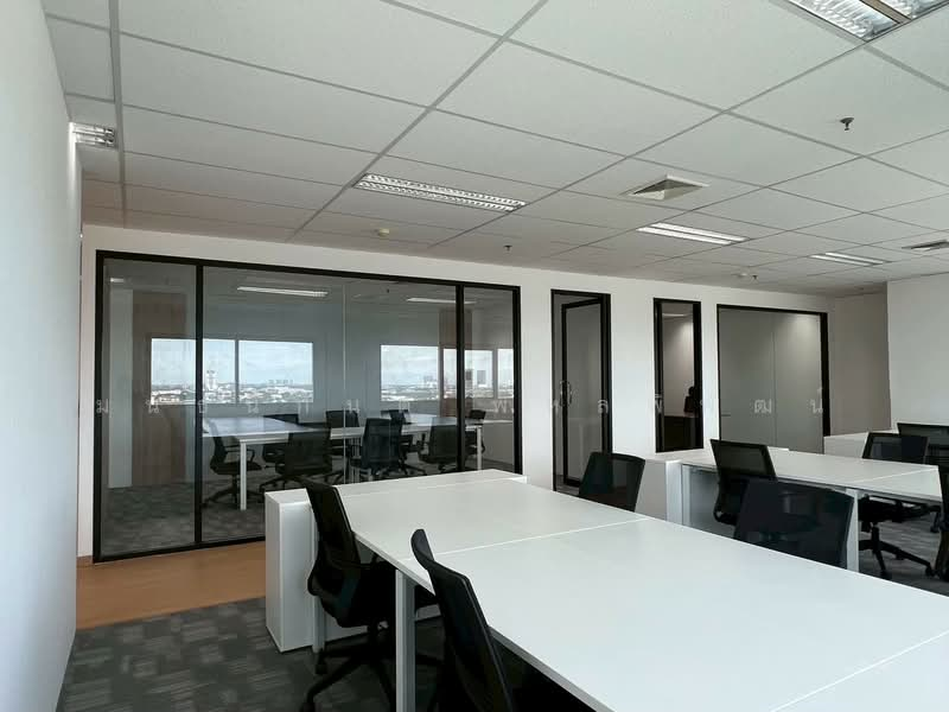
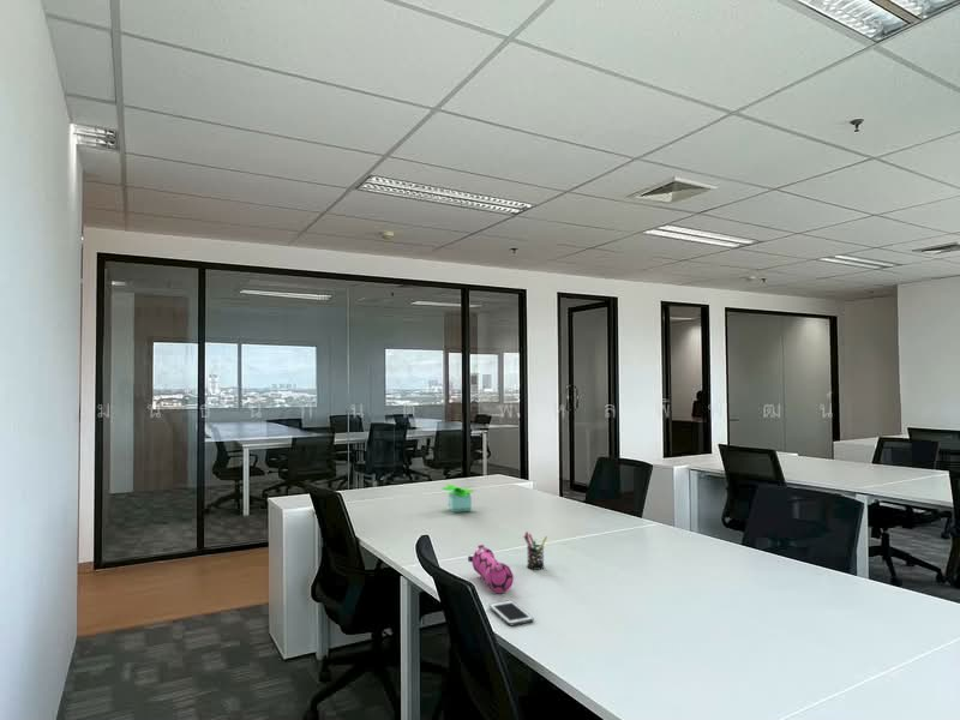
+ pencil case [467,544,515,594]
+ potted plant [440,482,475,514]
+ cell phone [487,599,534,626]
+ pen holder [523,530,548,571]
